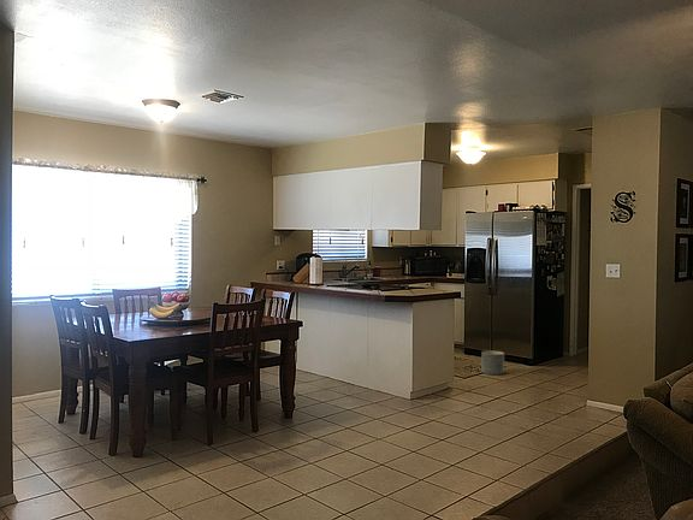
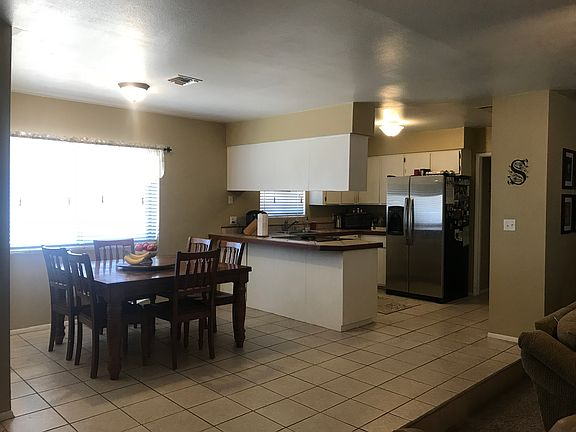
- planter [480,349,505,376]
